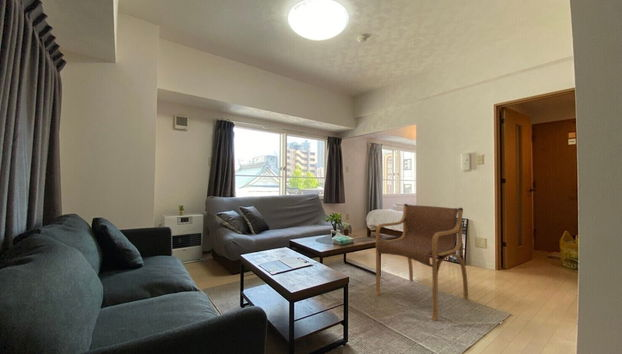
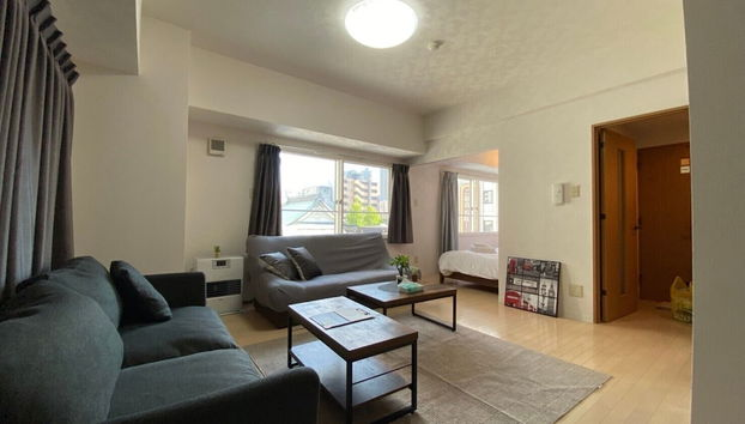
- armchair [373,203,469,322]
